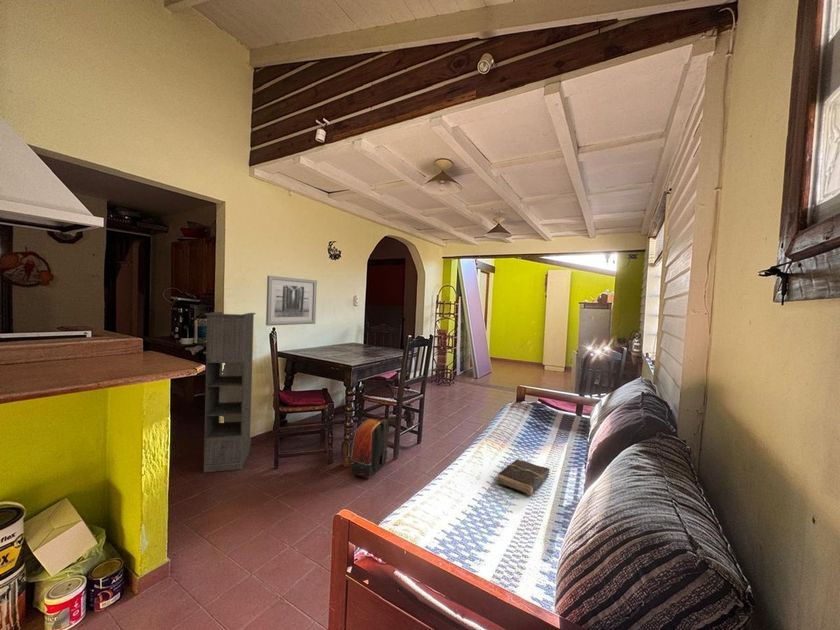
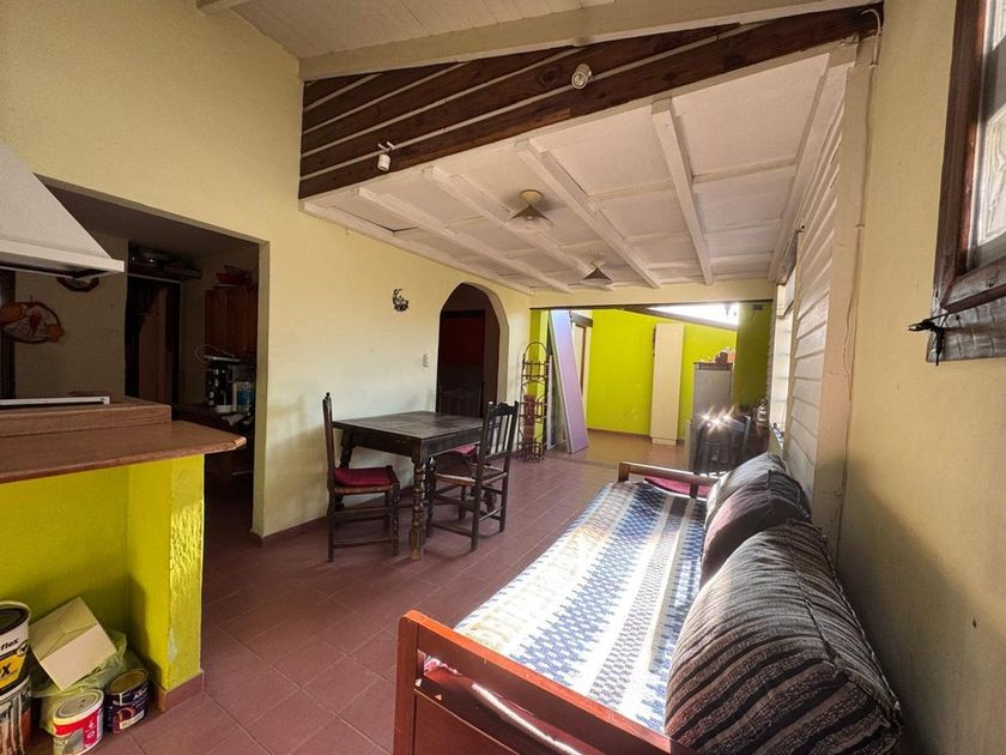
- wall art [265,275,318,327]
- backpack [349,416,389,479]
- book [497,458,550,496]
- storage cabinet [203,311,257,474]
